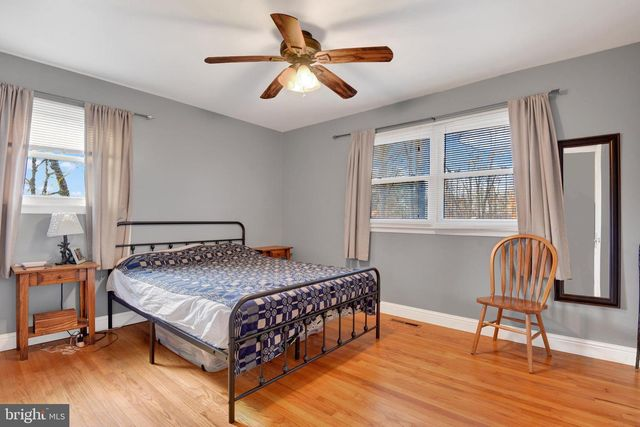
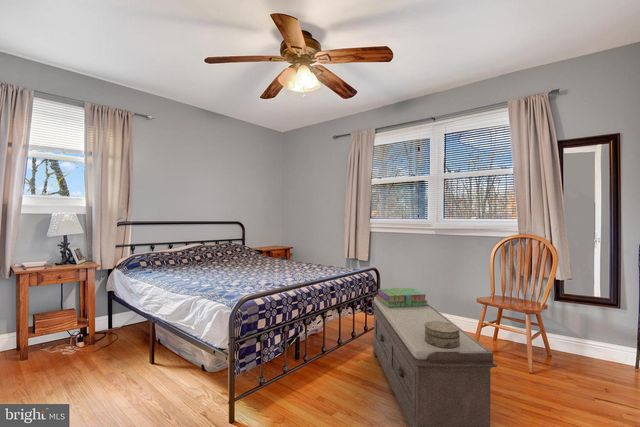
+ stack of books [375,287,428,308]
+ decorative box [425,321,460,348]
+ bench [370,296,498,427]
